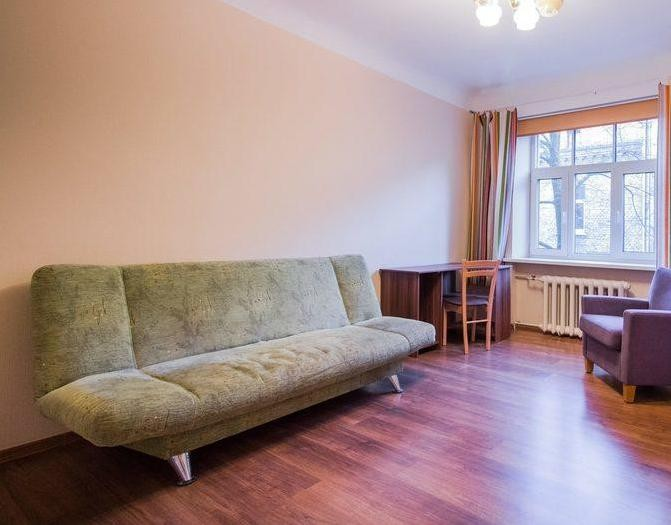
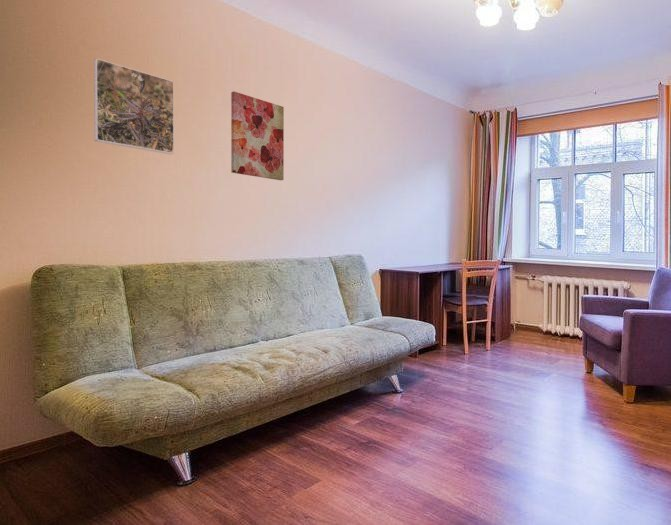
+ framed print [93,57,175,155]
+ wall art [230,90,285,181]
